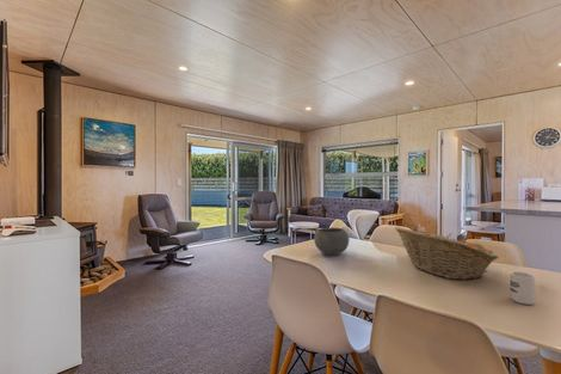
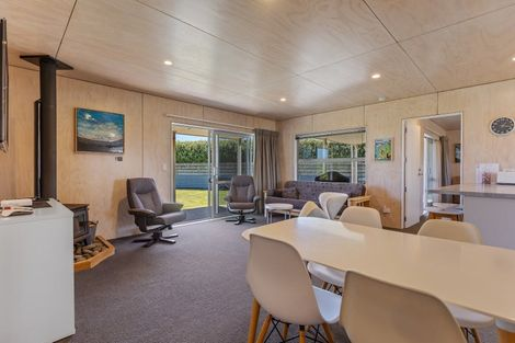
- cup [508,271,536,306]
- bowl [313,227,350,256]
- fruit basket [394,226,500,281]
